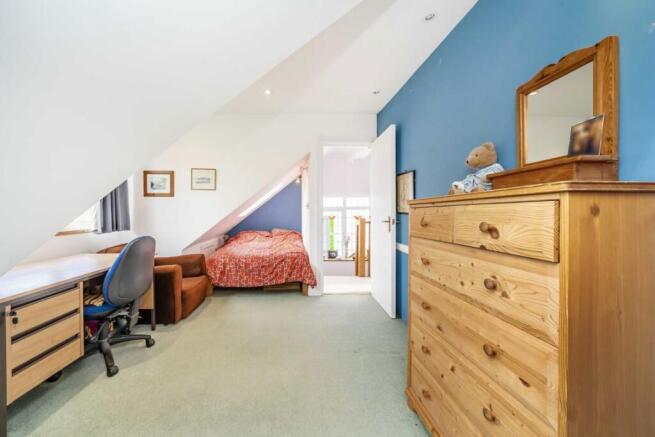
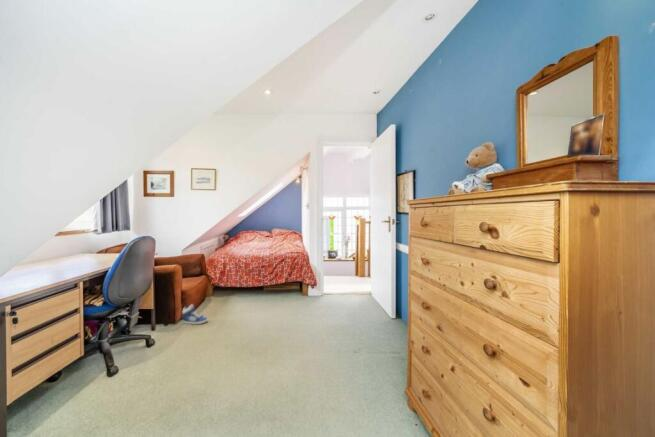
+ sneaker [180,303,208,325]
